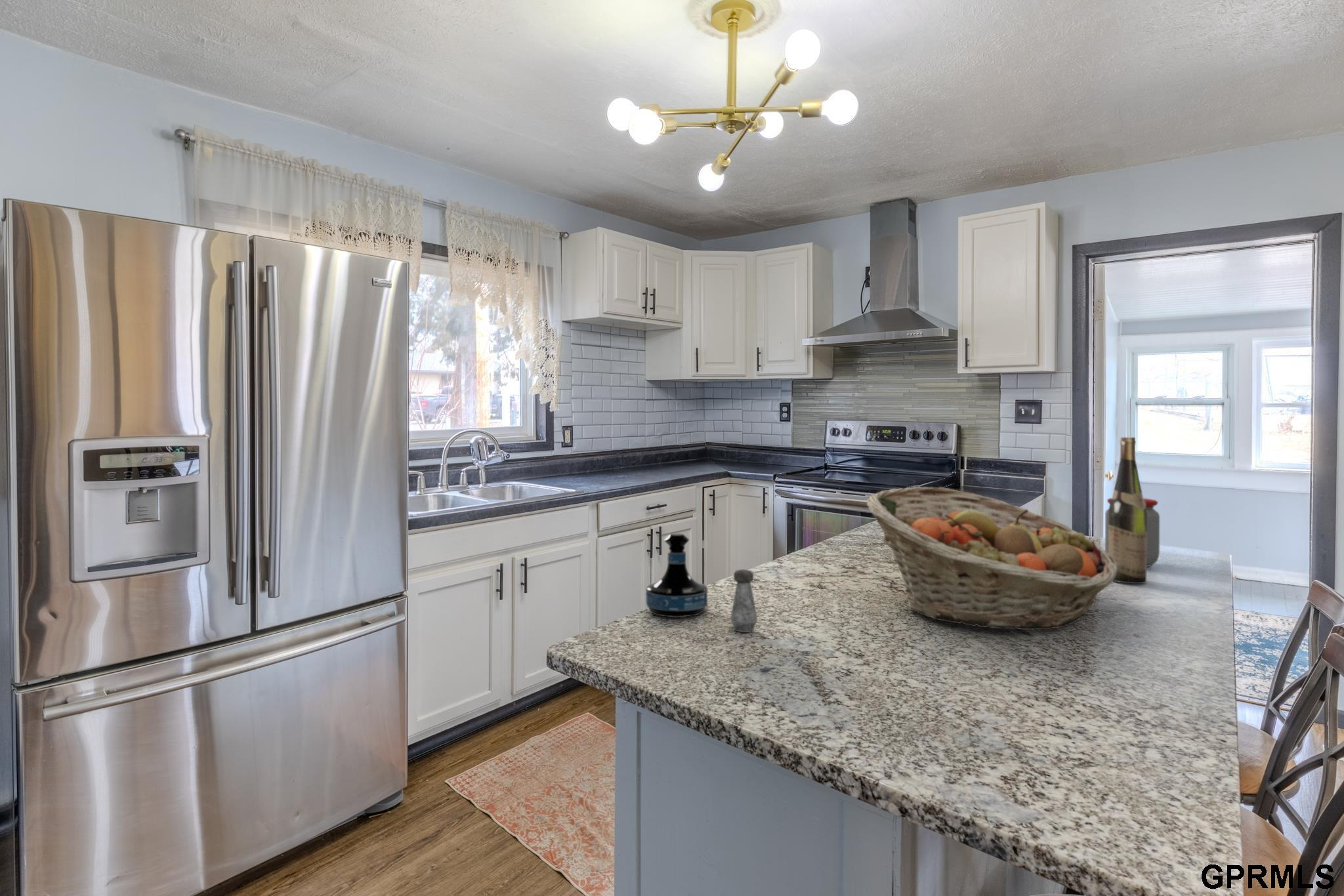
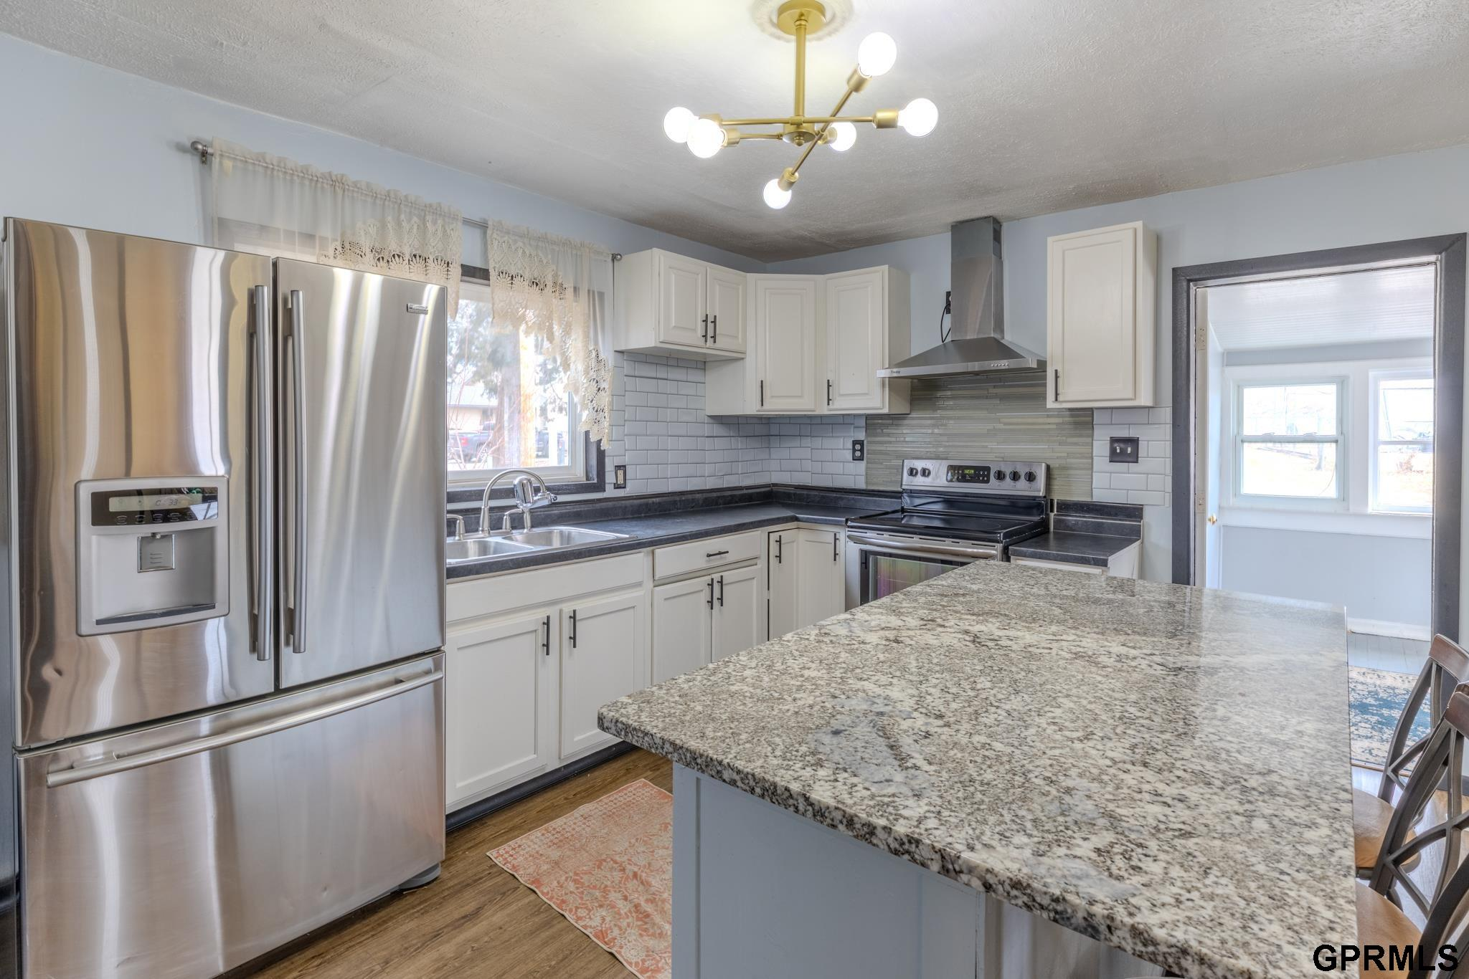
- fruit basket [866,486,1119,630]
- tequila bottle [645,533,708,618]
- jar [1104,497,1160,567]
- wine bottle [1108,437,1147,584]
- salt shaker [730,569,758,633]
